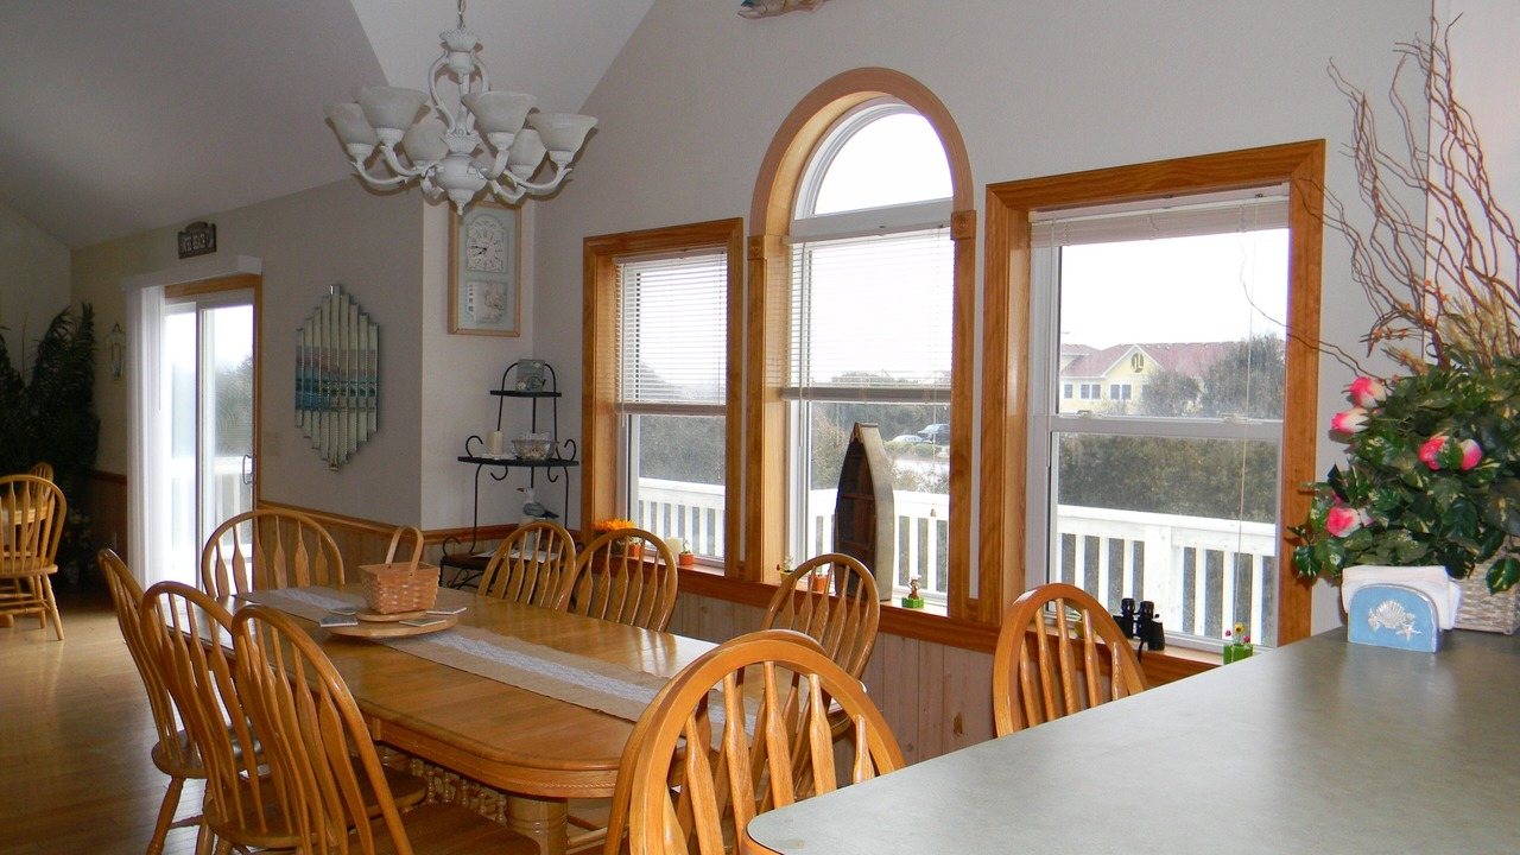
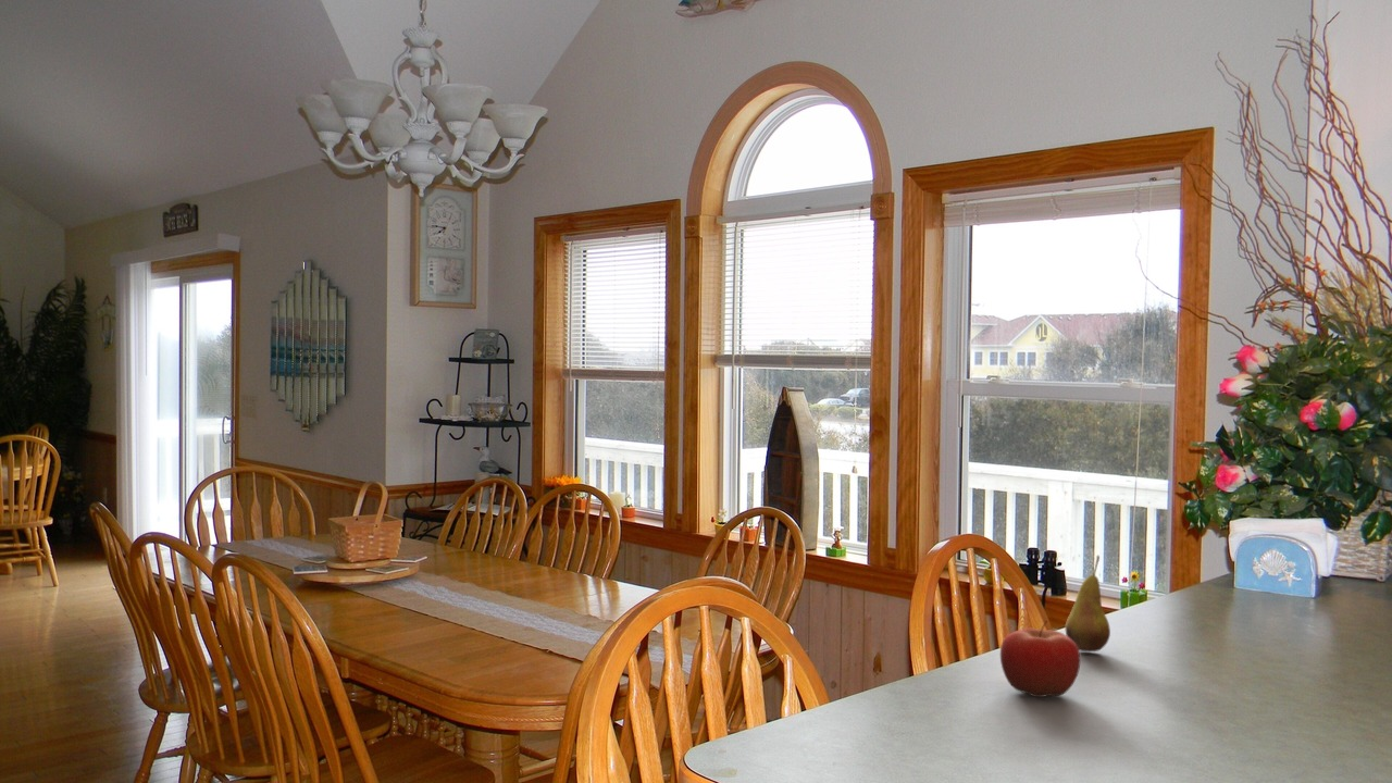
+ fruit [999,619,1081,698]
+ fruit [1064,555,1111,652]
